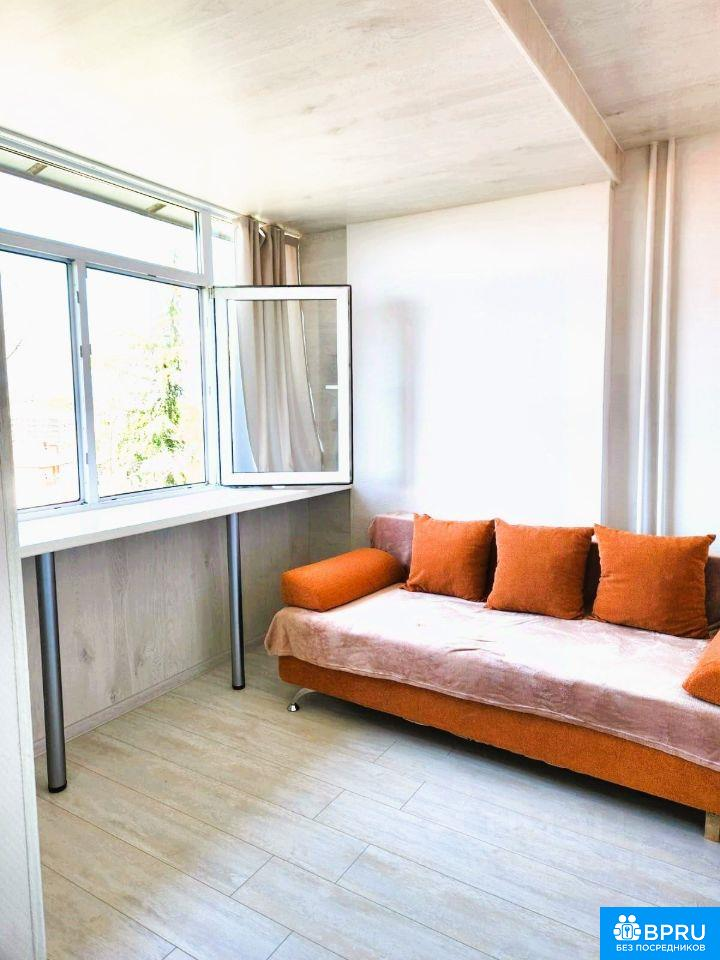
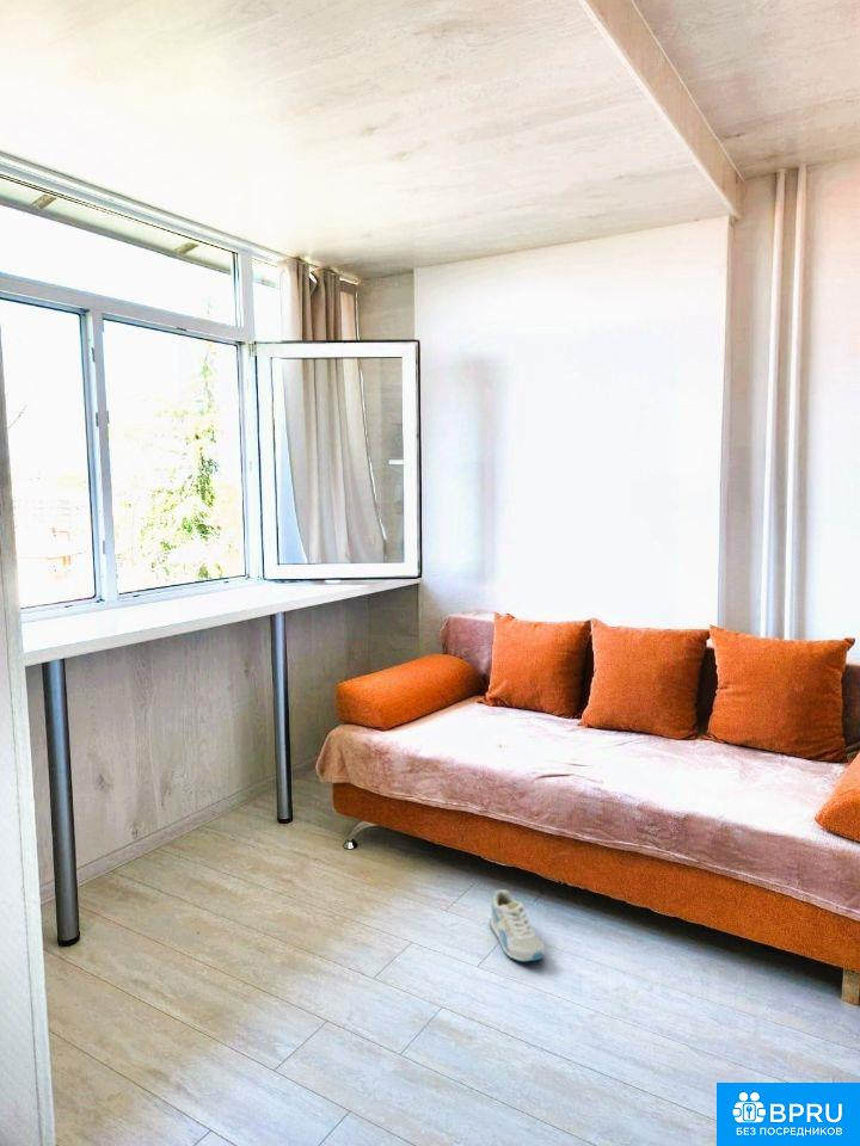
+ sneaker [489,889,546,962]
